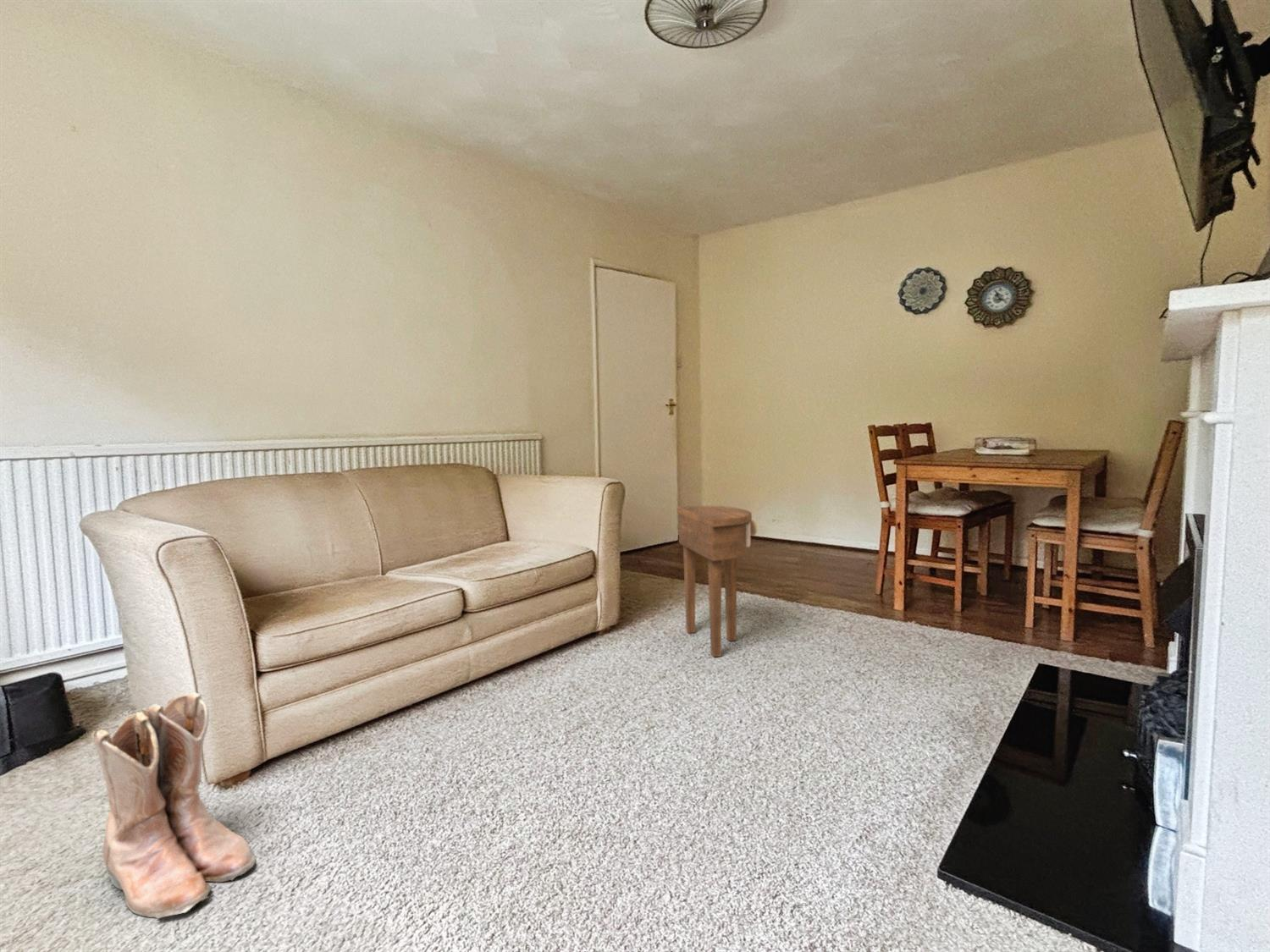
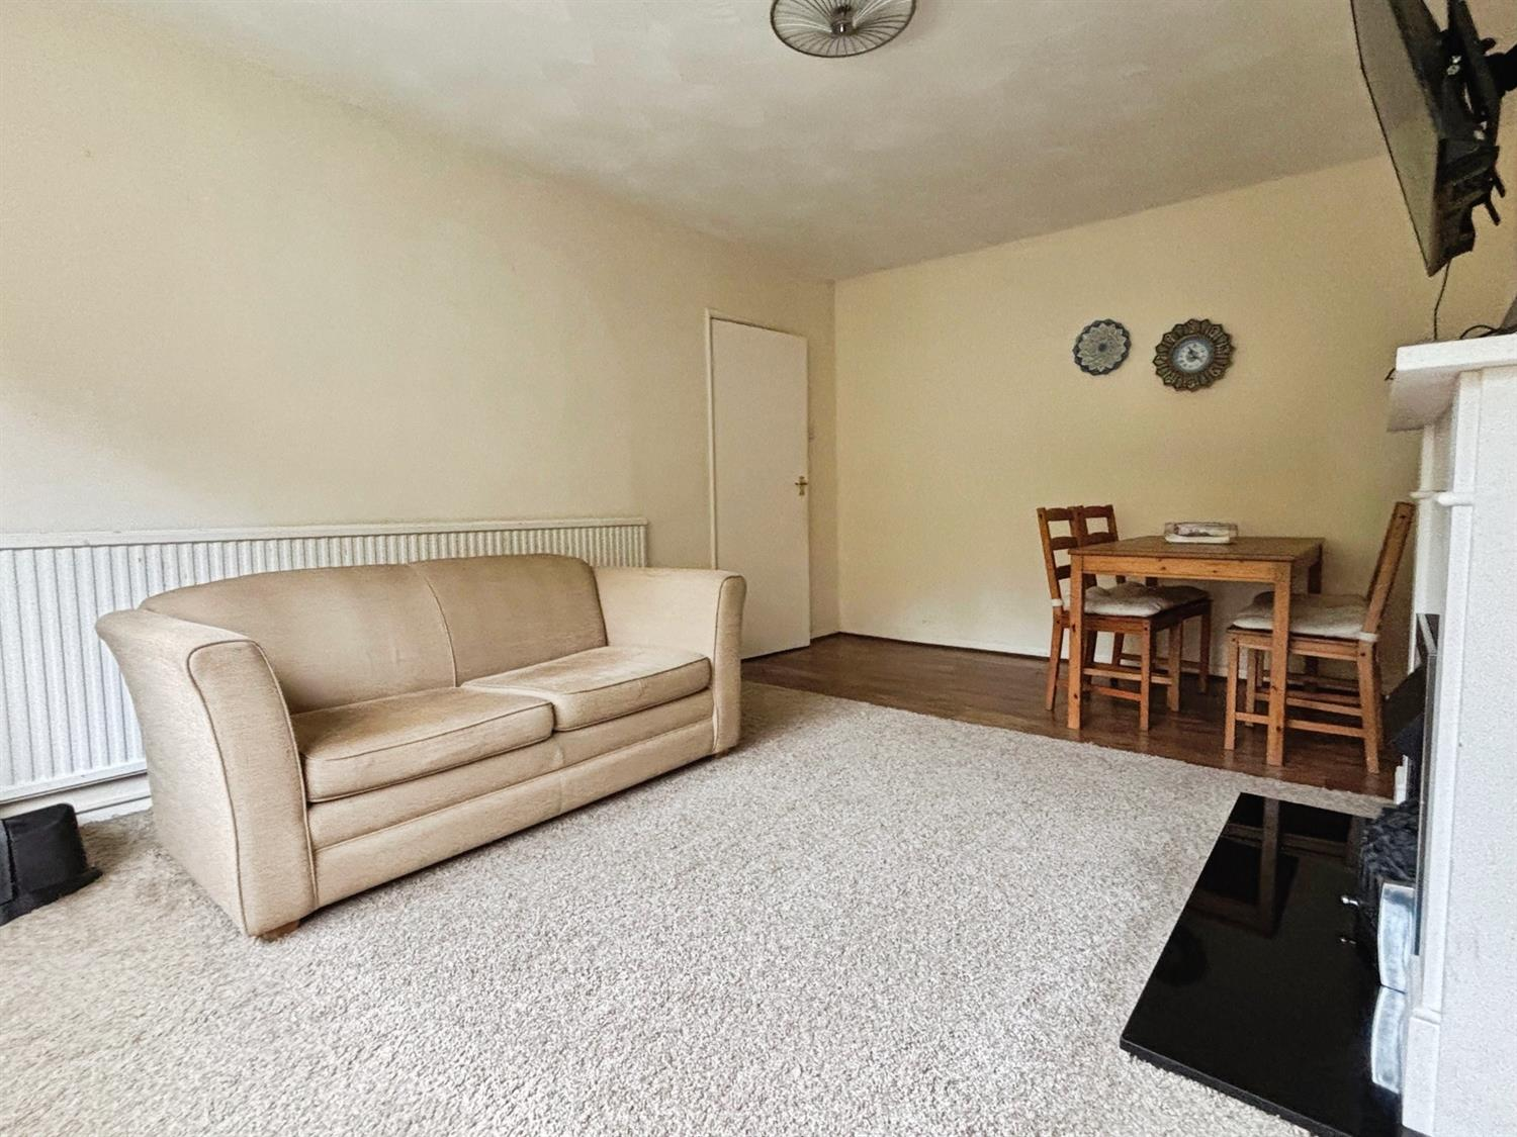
- side table [676,505,758,658]
- boots [91,691,257,921]
